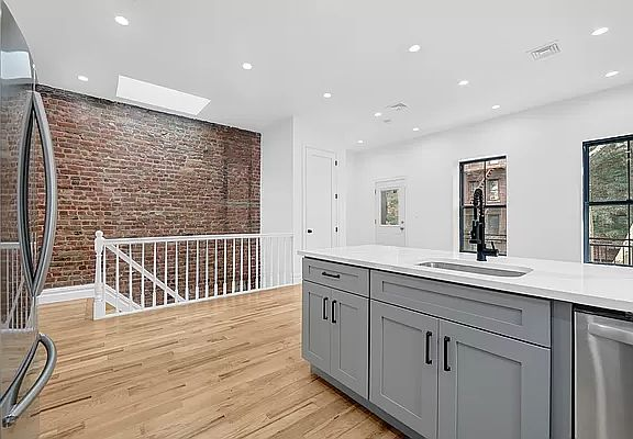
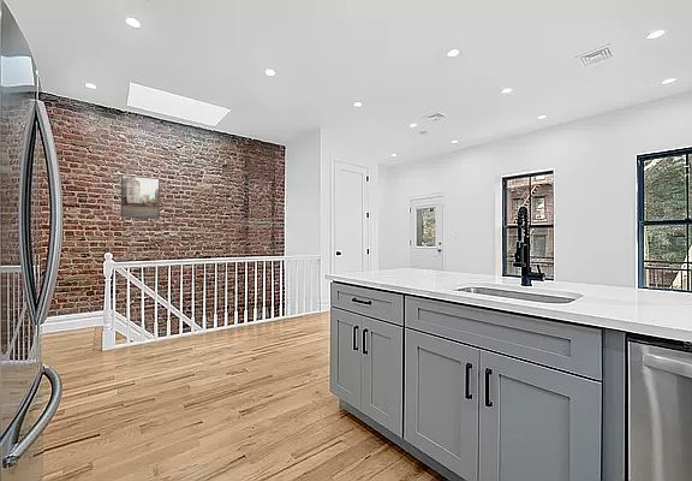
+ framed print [120,173,161,220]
